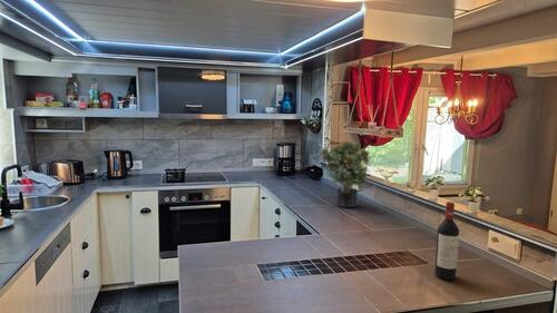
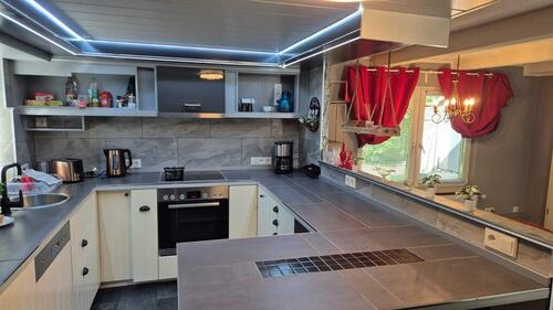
- potted plant [319,139,373,208]
- wine bottle [434,200,460,281]
